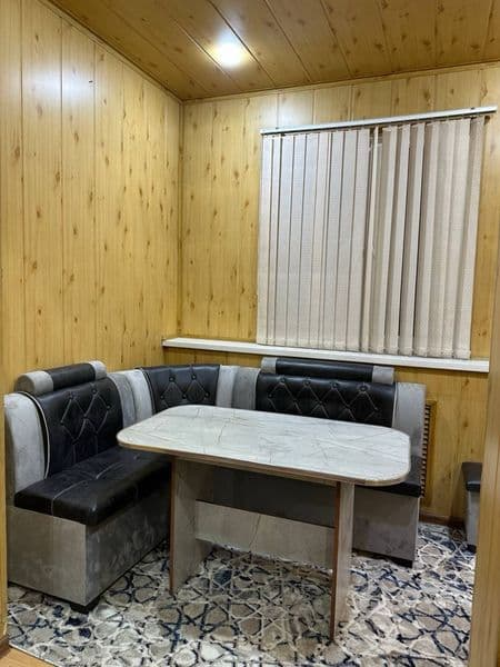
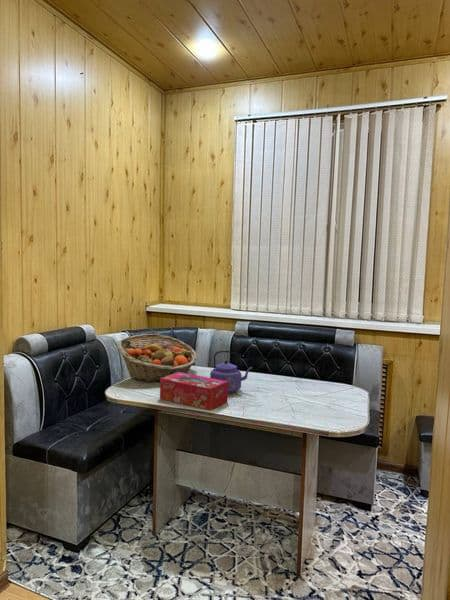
+ fruit basket [116,333,198,383]
+ kettle [209,350,253,394]
+ tissue box [159,372,229,411]
